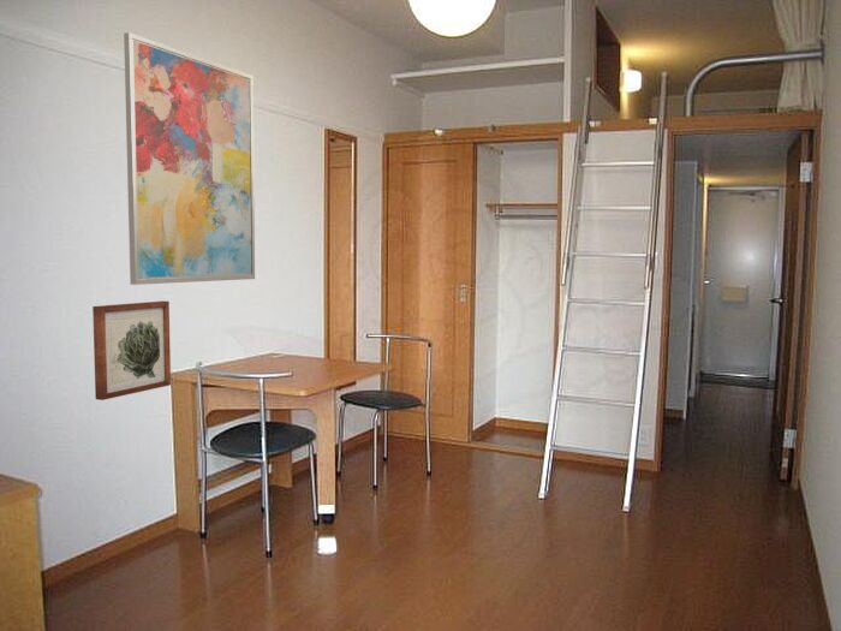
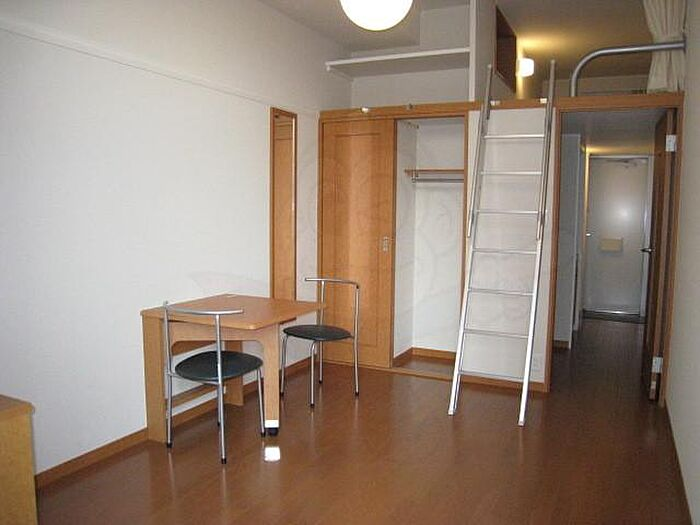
- wall art [91,299,172,401]
- wall art [123,31,256,286]
